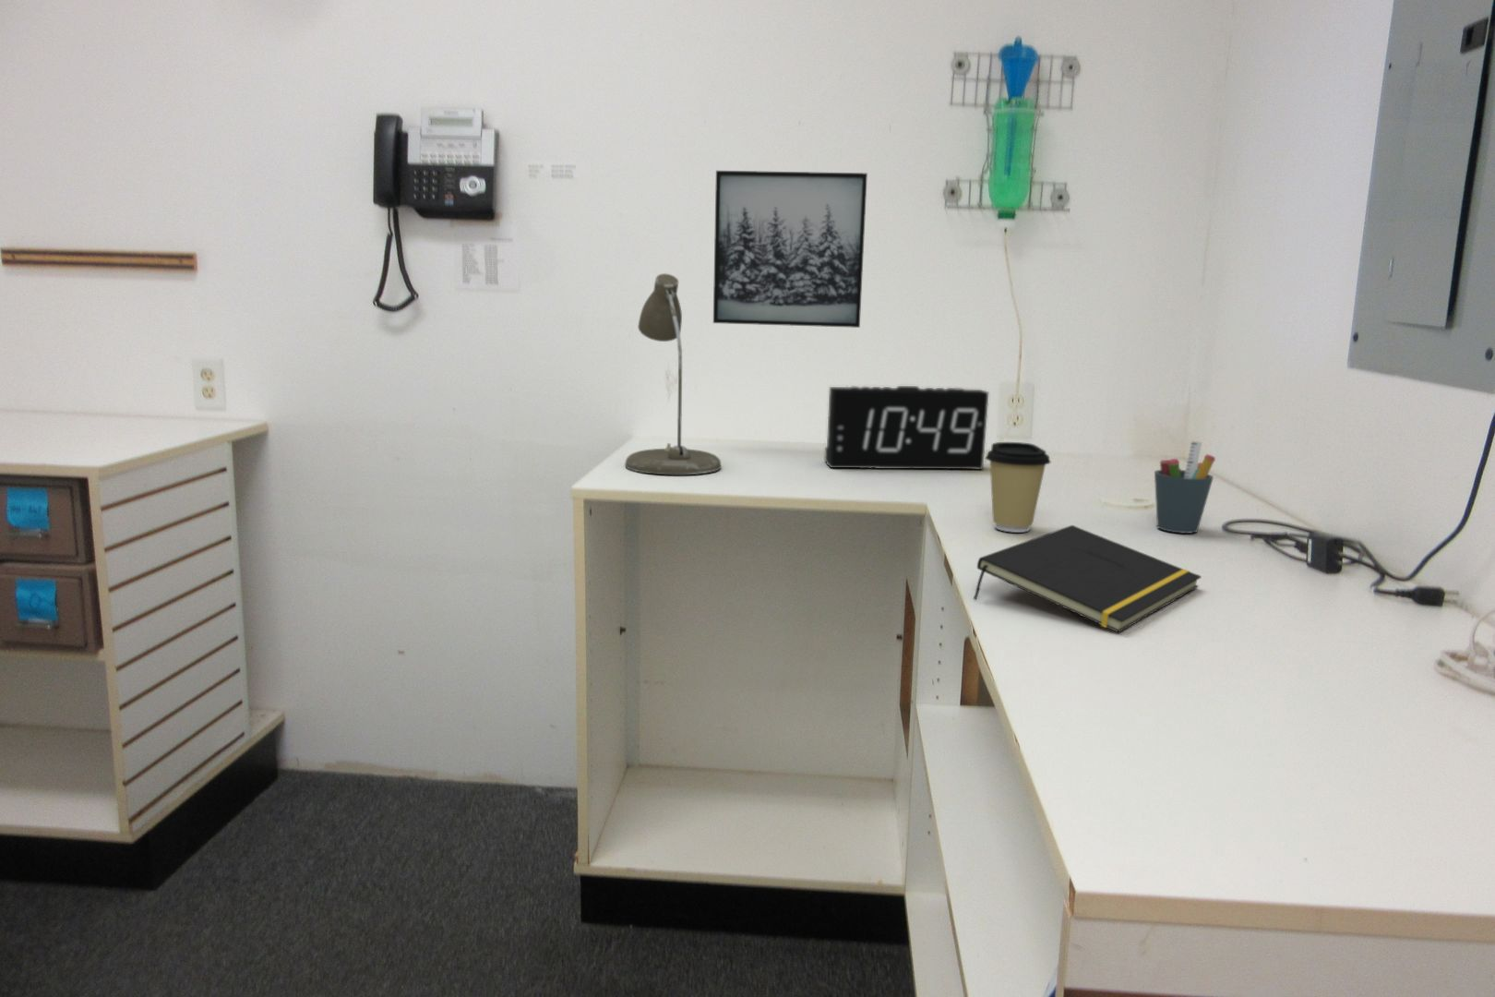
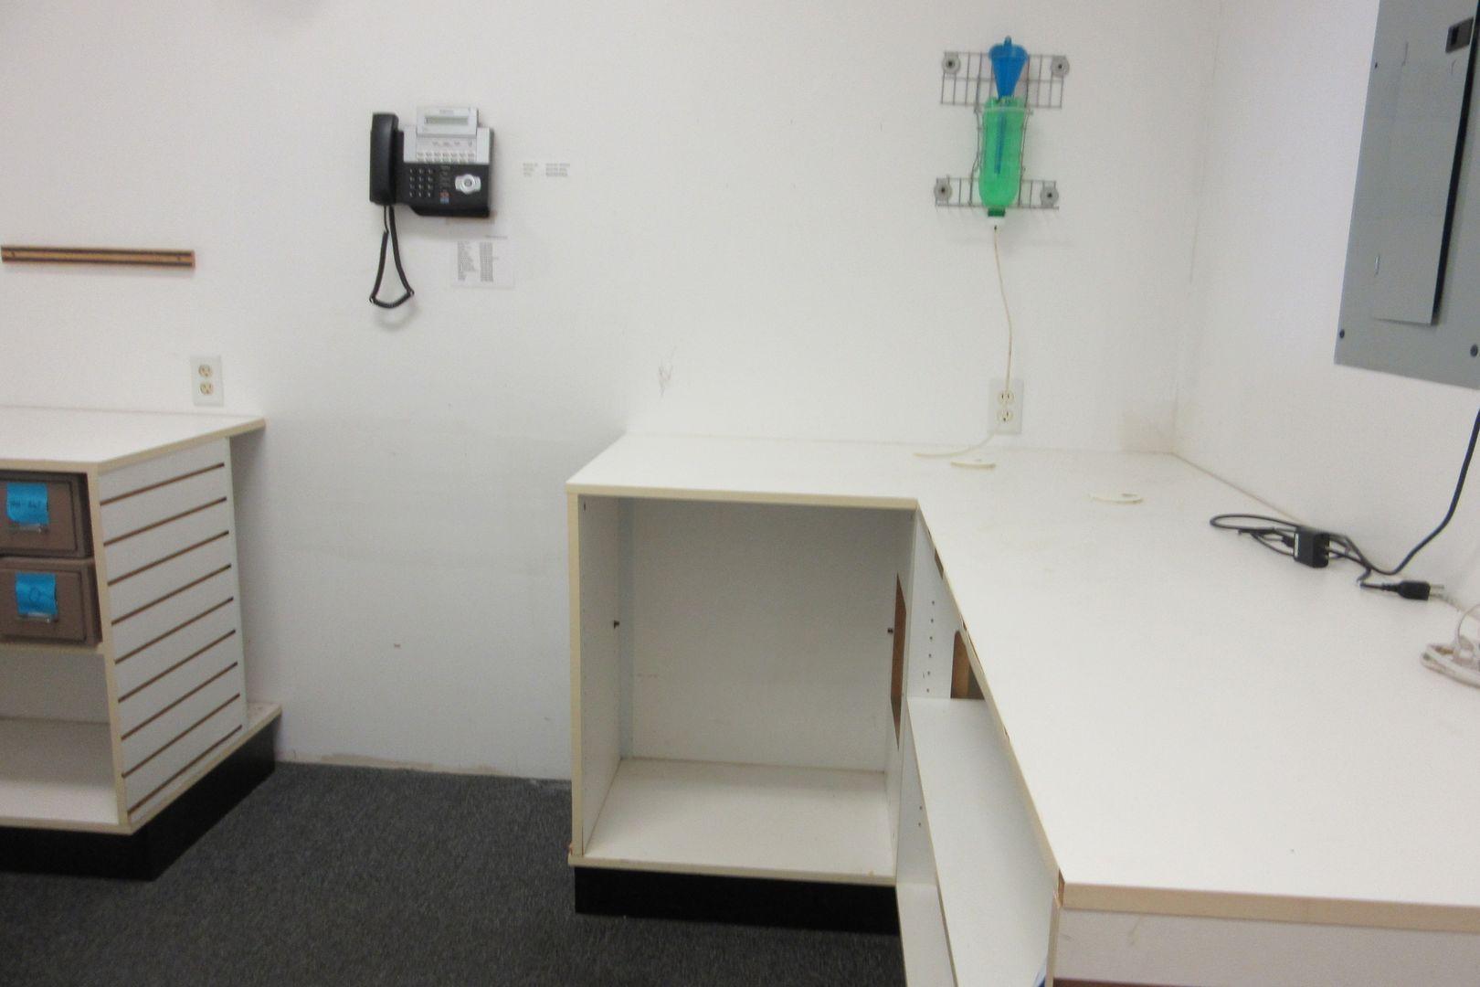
- notepad [972,524,1202,633]
- pen holder [1154,441,1216,534]
- coffee cup [984,442,1051,534]
- wall art [712,170,869,328]
- alarm clock [823,385,989,471]
- desk lamp [624,273,722,475]
